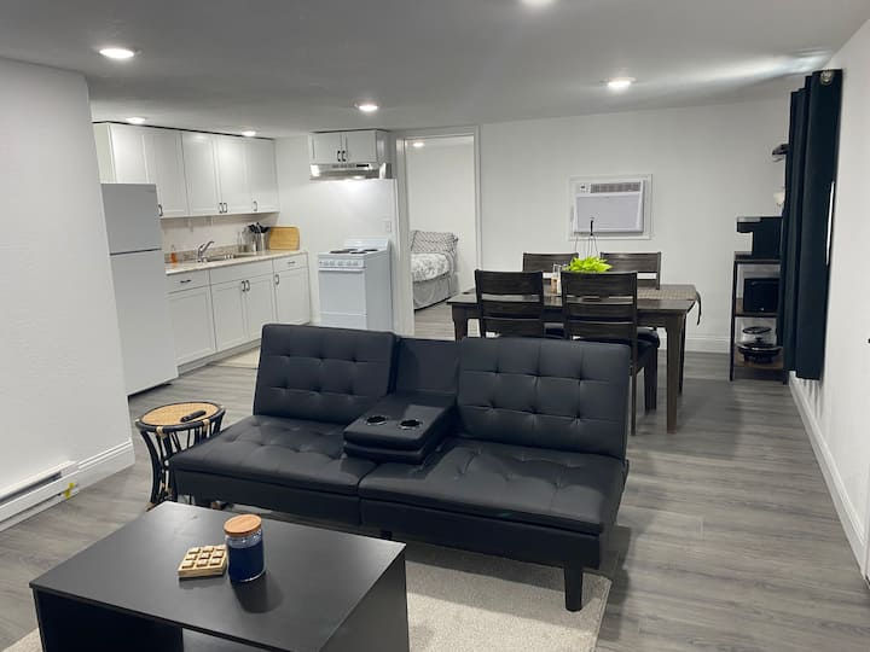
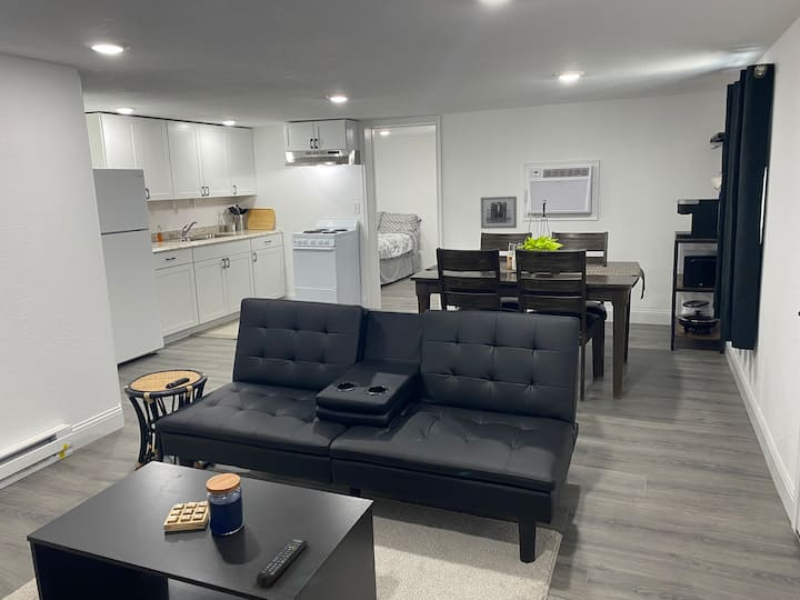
+ remote control [256,538,309,588]
+ wall art [480,196,518,230]
